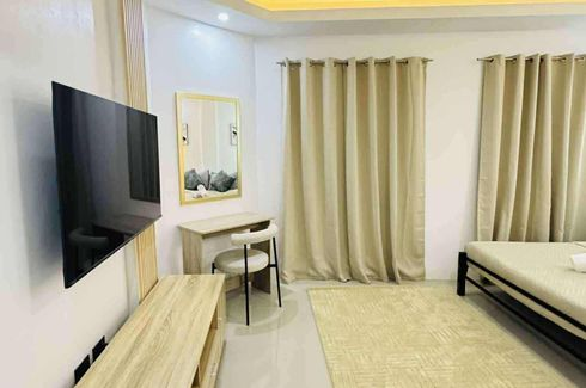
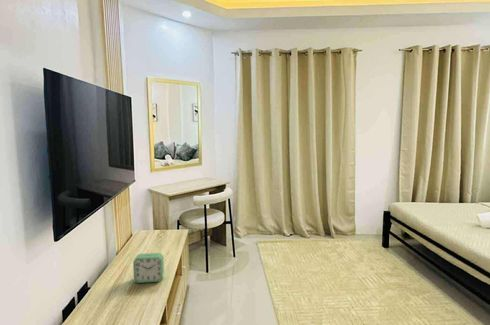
+ alarm clock [132,252,165,284]
